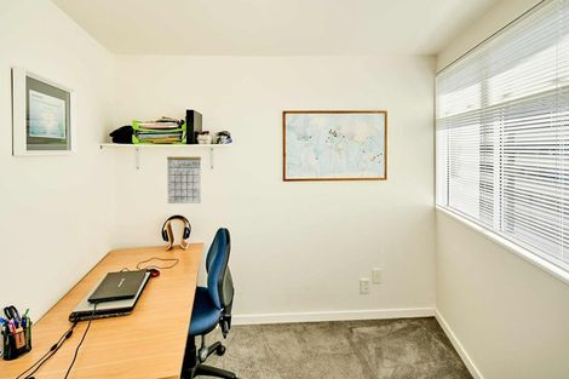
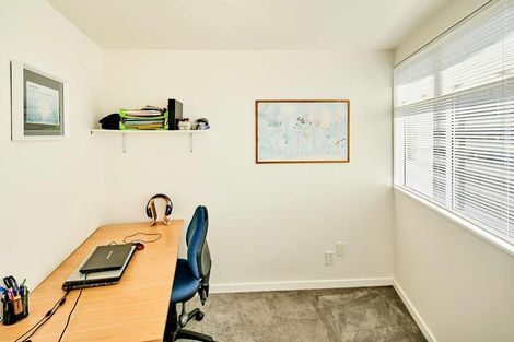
- calendar [166,145,202,205]
